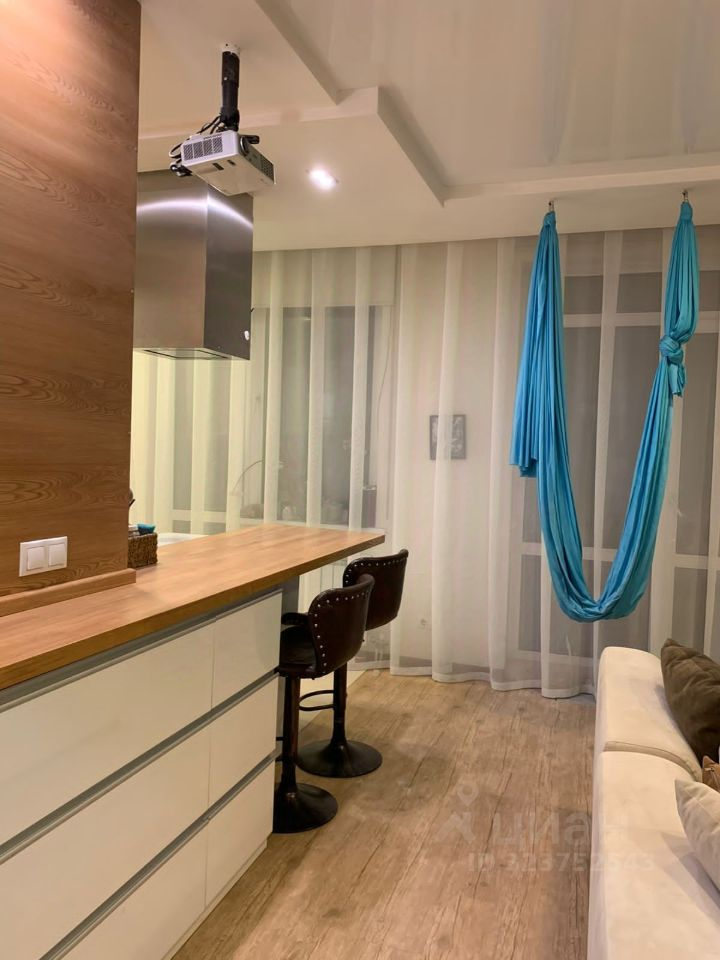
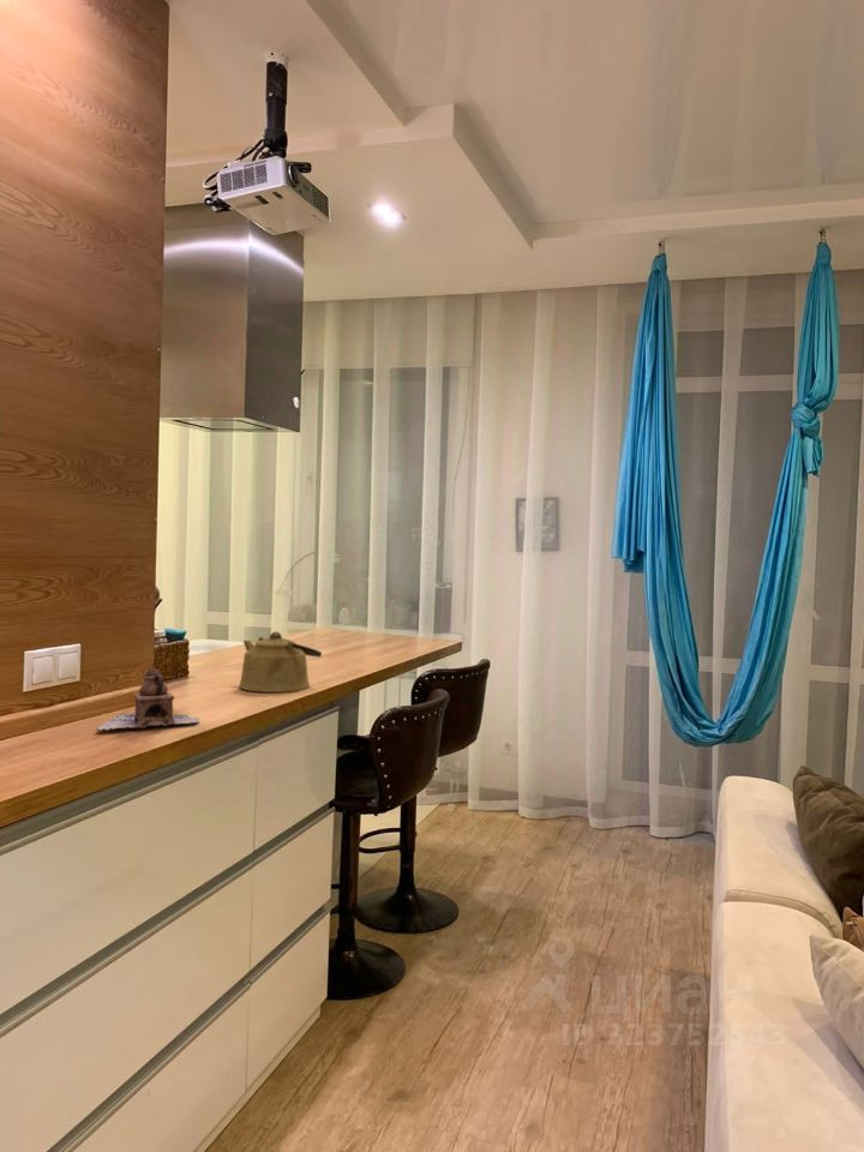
+ teapot [95,666,202,733]
+ kettle [238,631,323,694]
